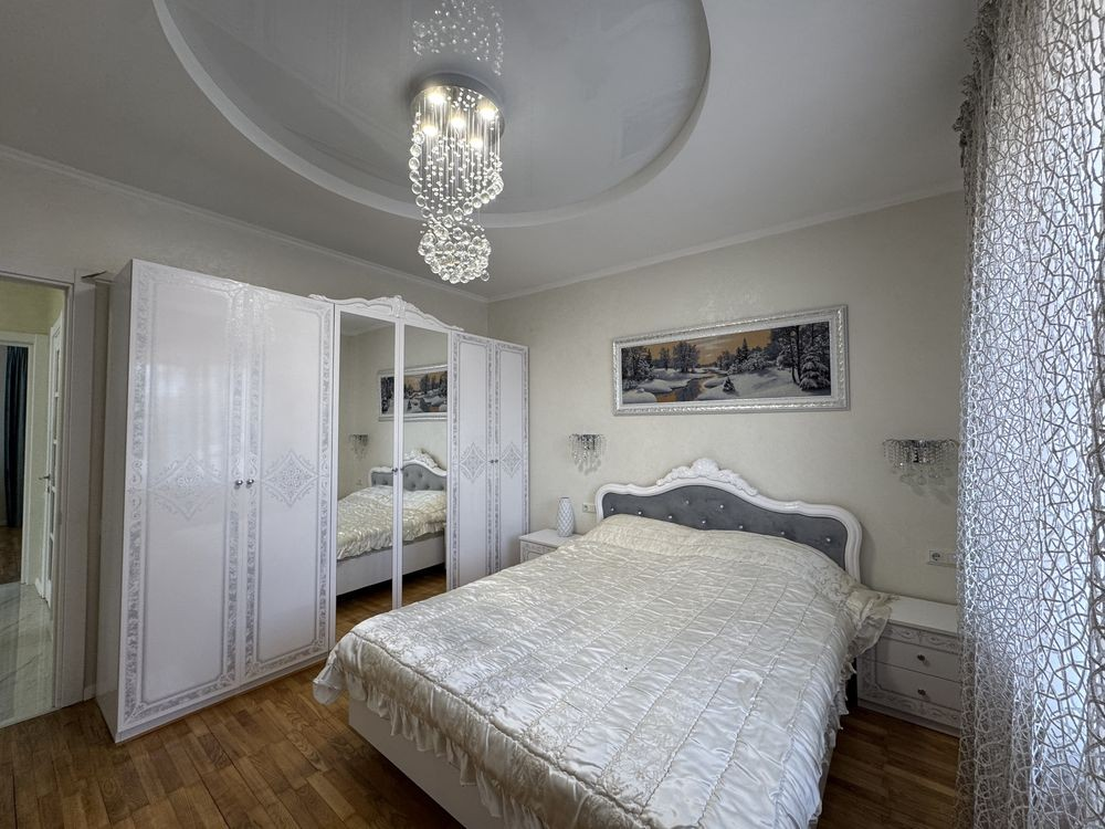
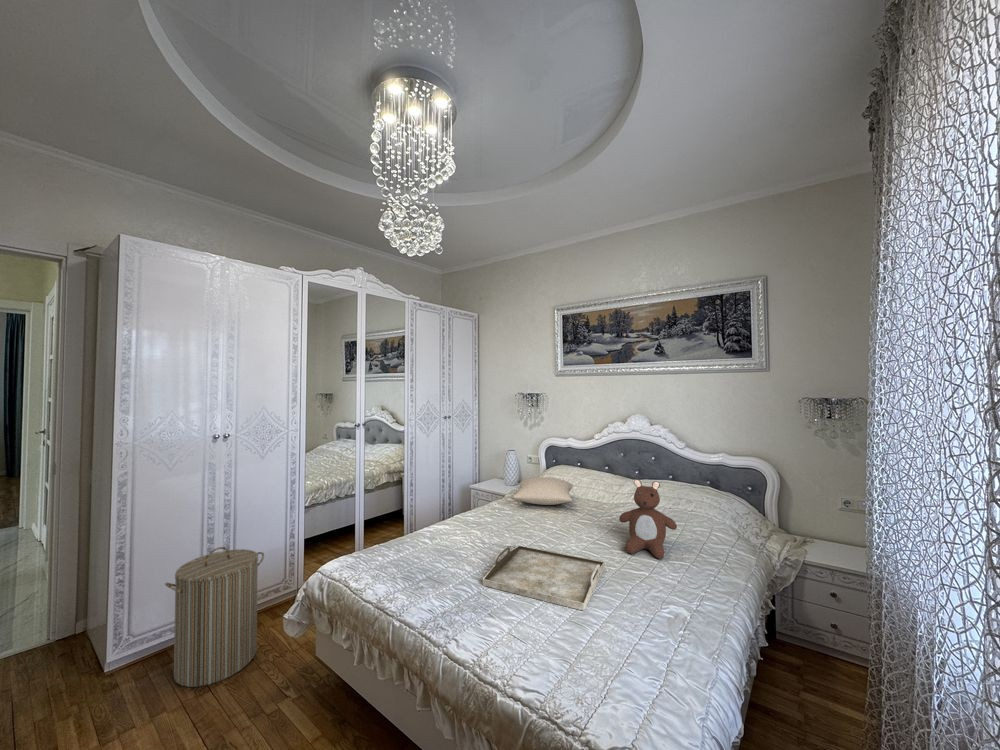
+ serving tray [482,545,606,612]
+ teddy bear [618,479,678,560]
+ laundry hamper [164,546,265,688]
+ pillow [513,476,574,506]
